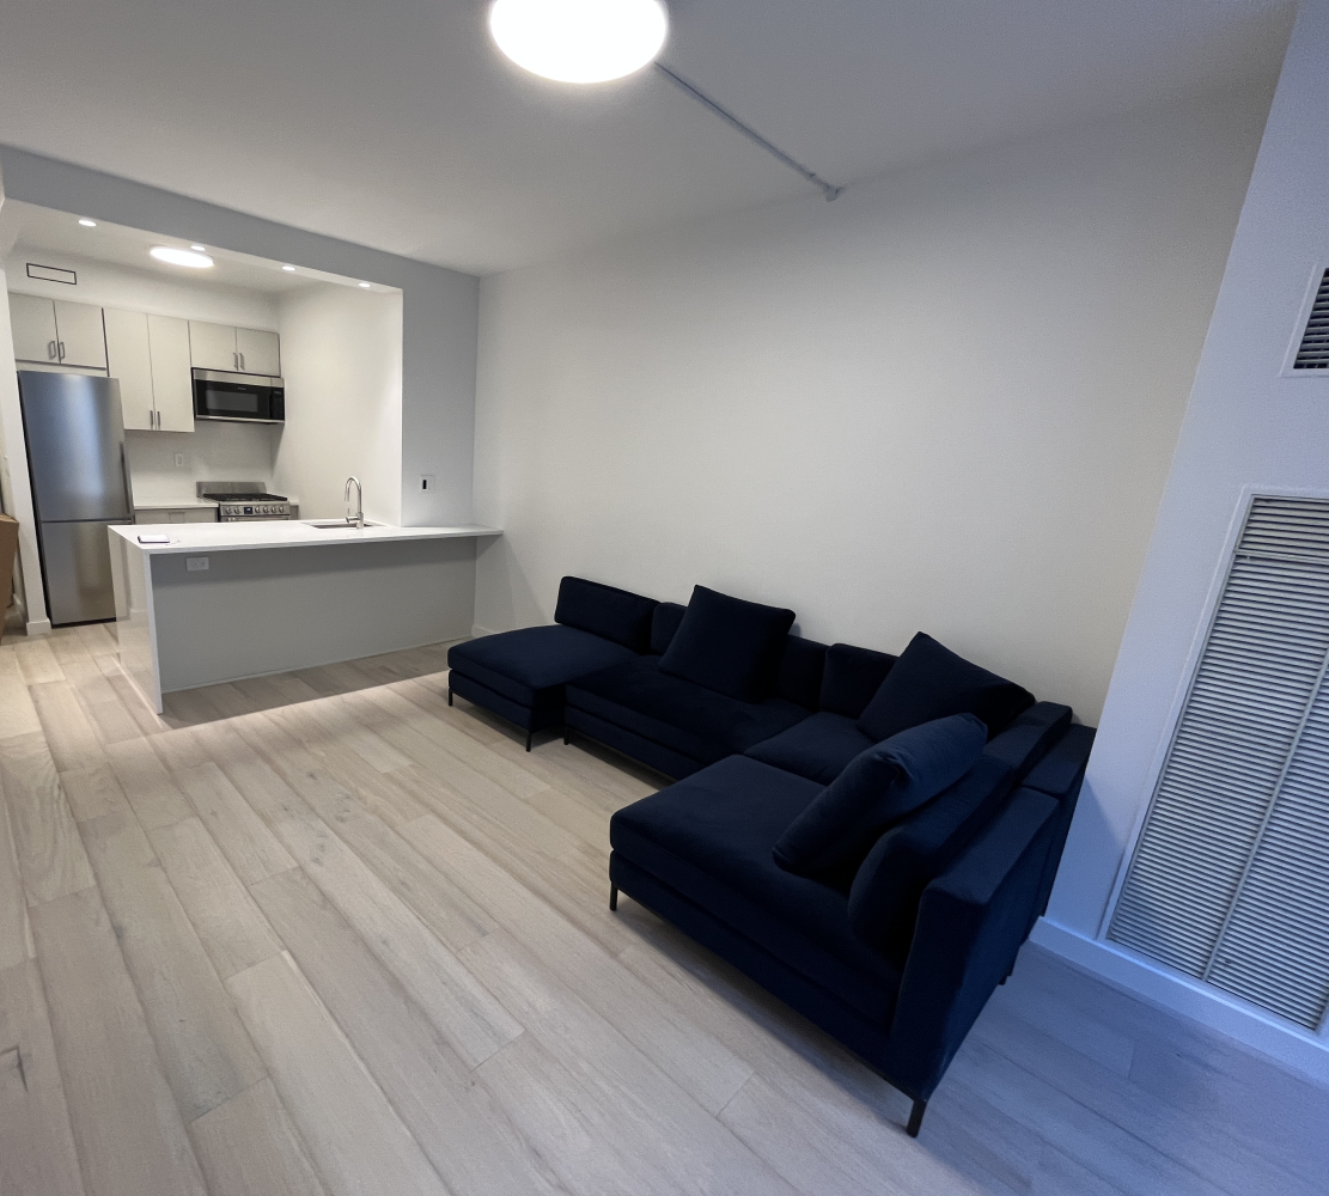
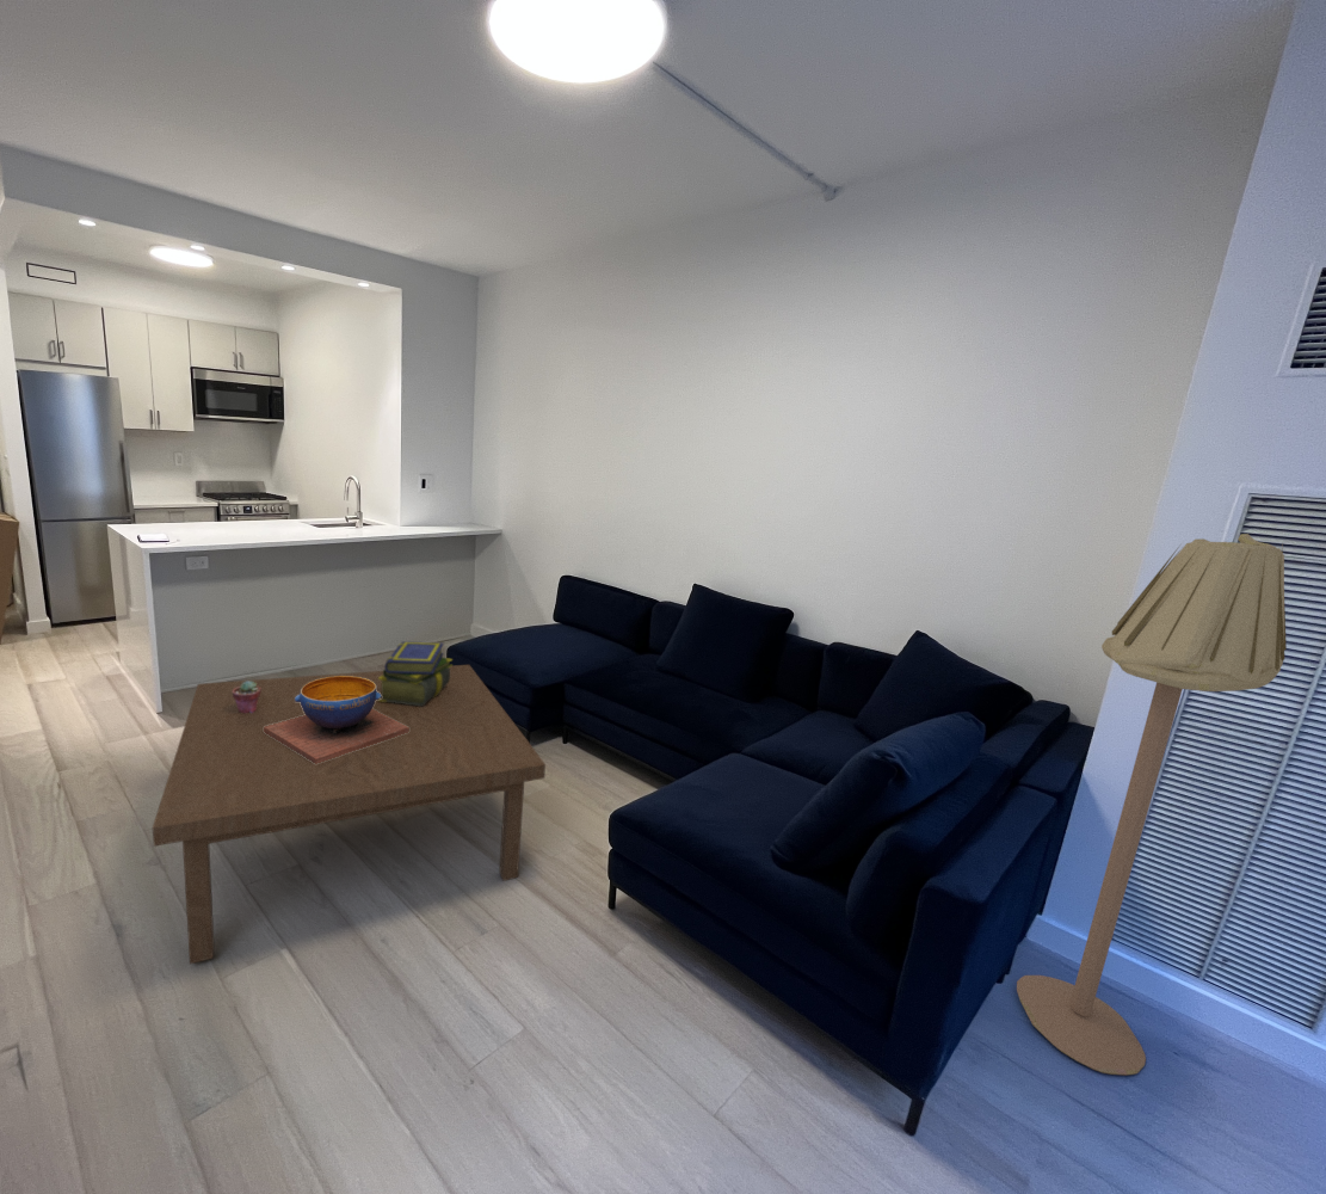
+ decorative bowl [264,676,409,764]
+ floor lamp [1016,533,1288,1077]
+ coffee table [152,664,547,965]
+ potted succulent [233,679,261,714]
+ stack of books [378,640,454,706]
